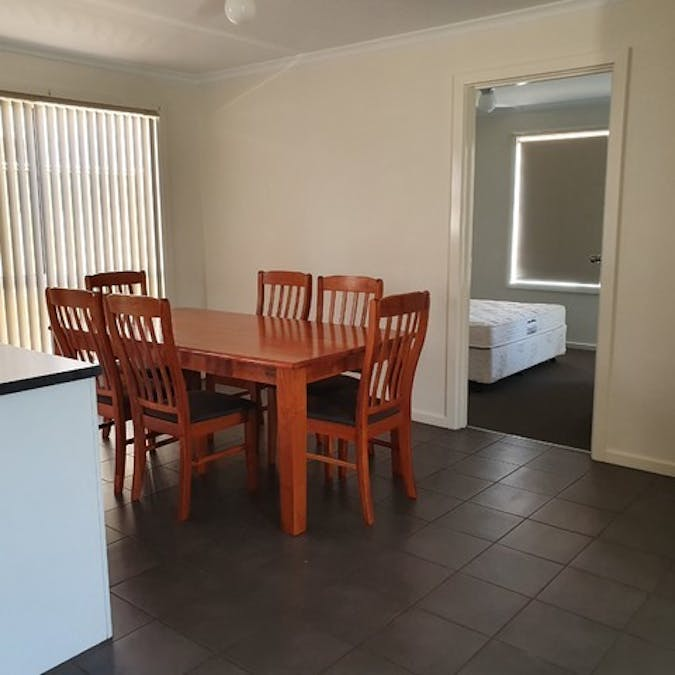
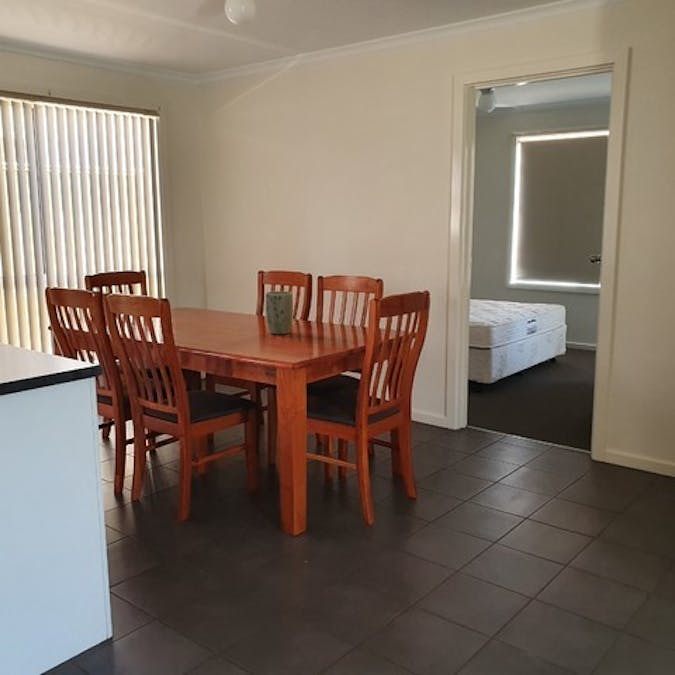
+ plant pot [264,290,294,335]
